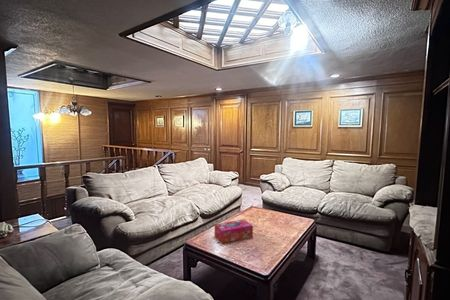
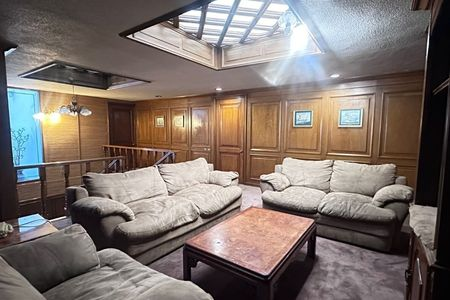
- tissue box [214,218,254,244]
